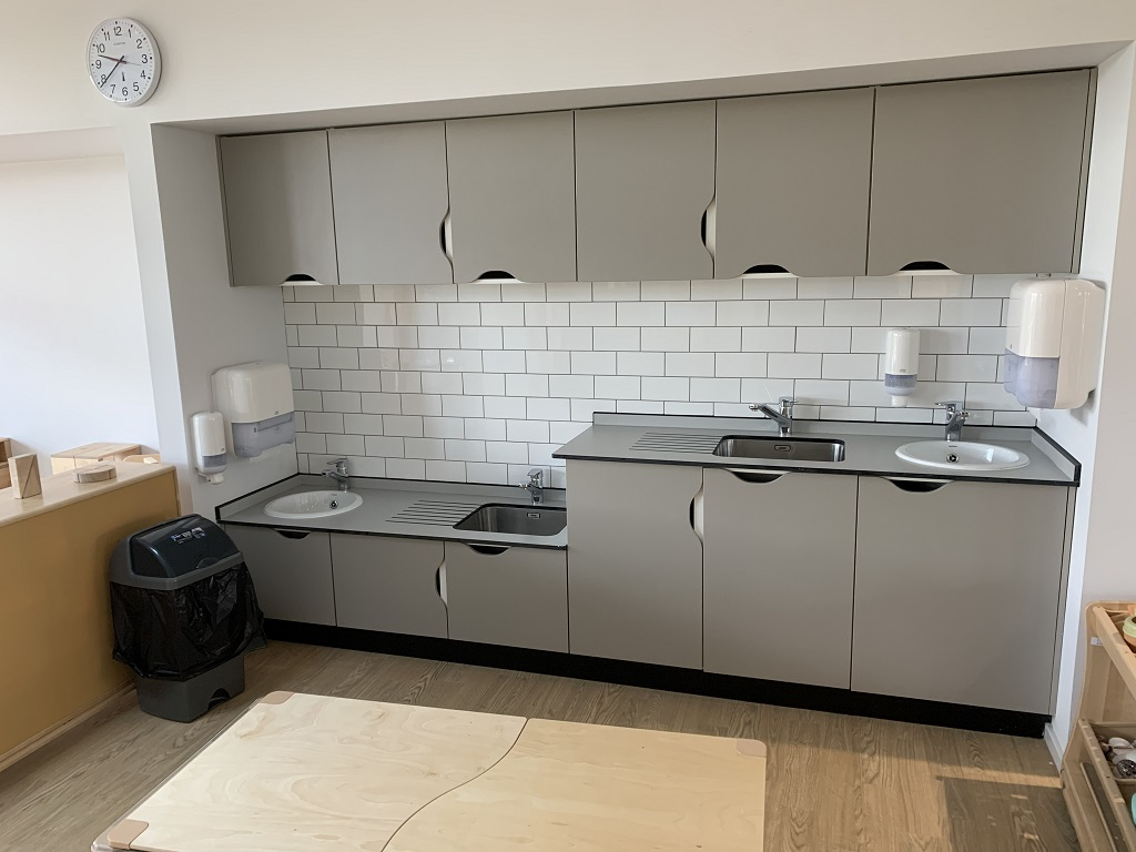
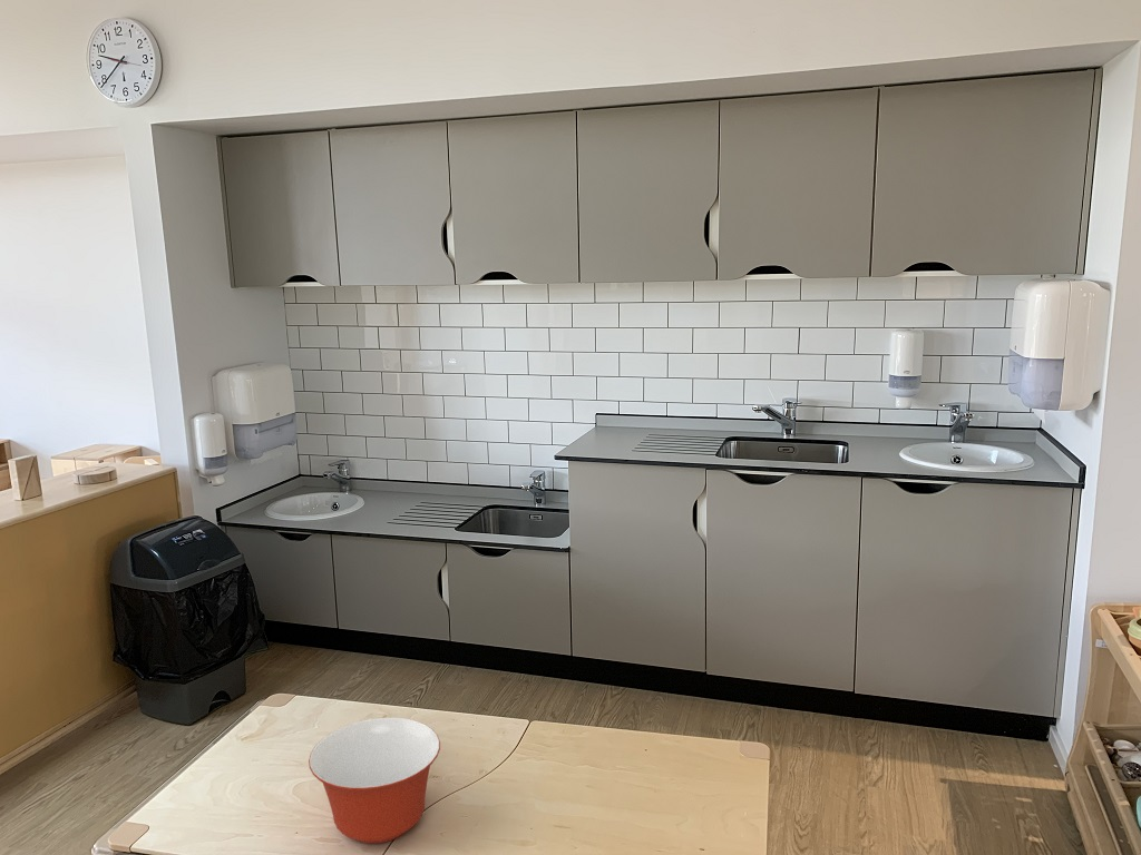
+ mixing bowl [308,717,441,844]
